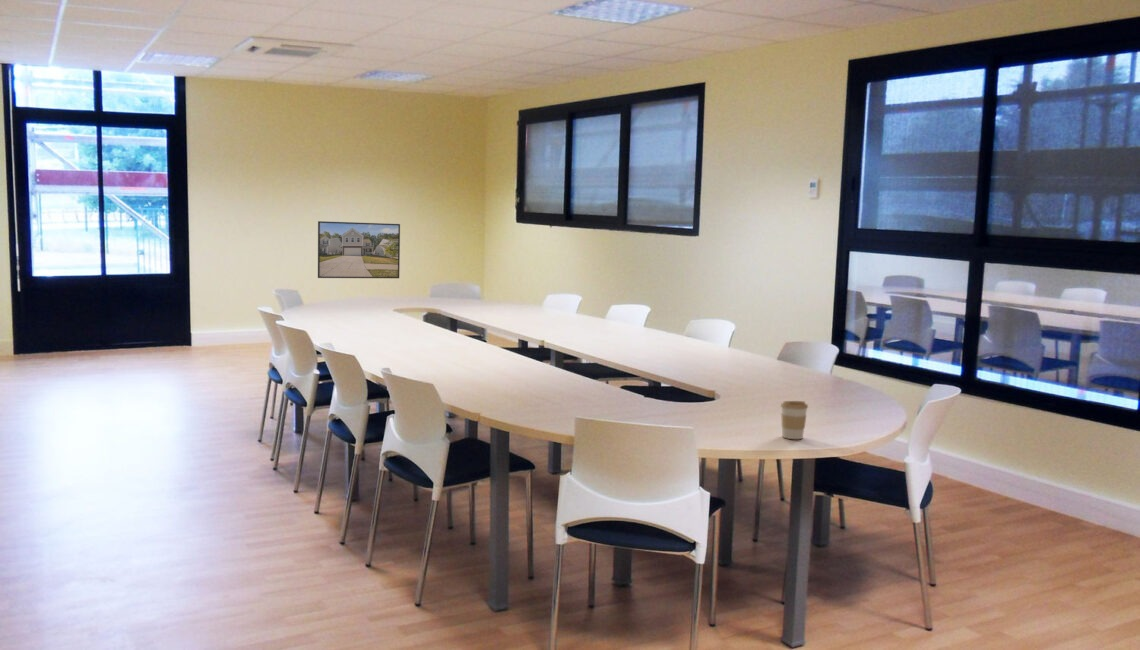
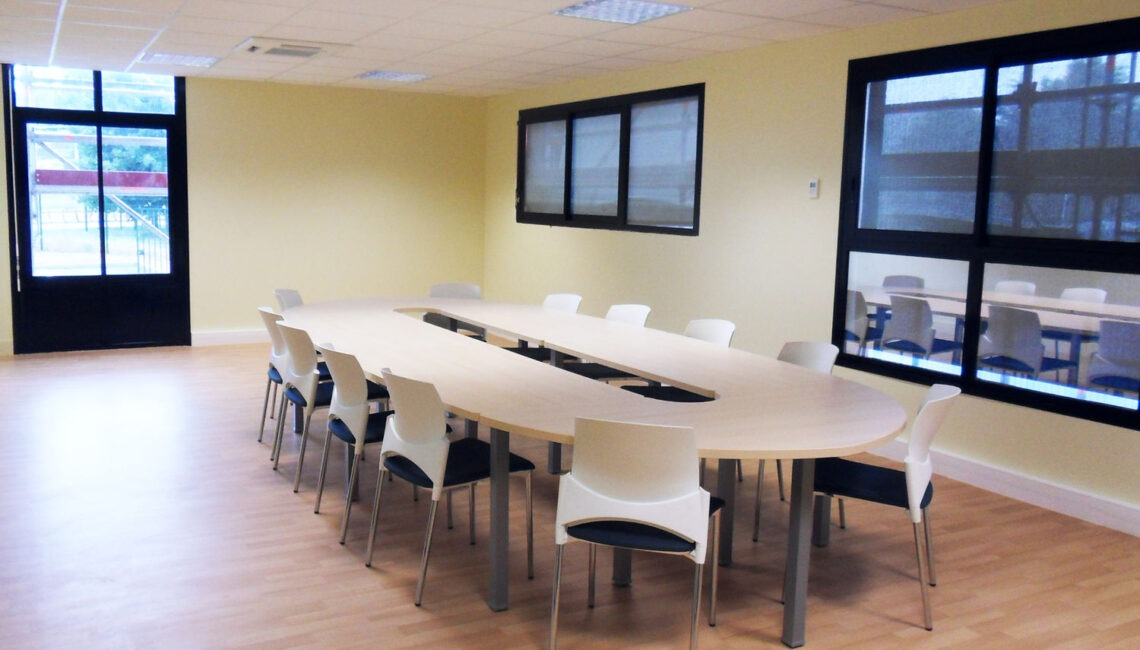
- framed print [317,220,401,279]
- coffee cup [779,400,809,440]
